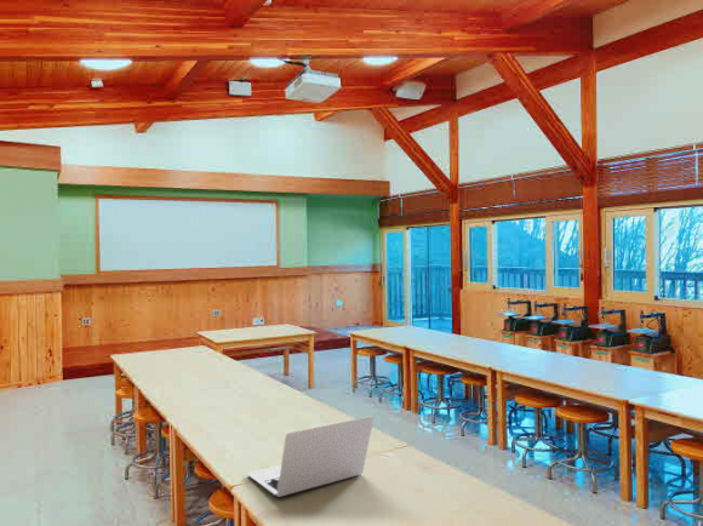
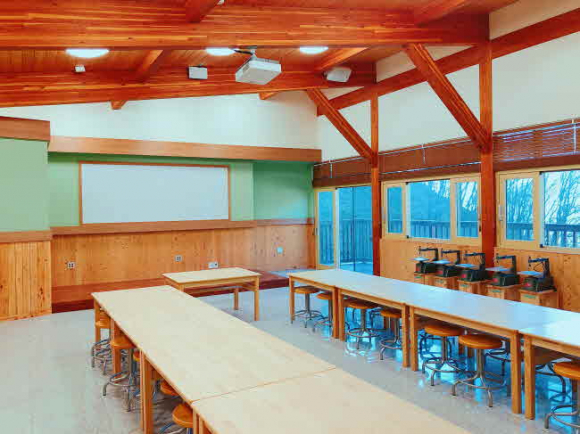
- laptop [246,414,375,498]
